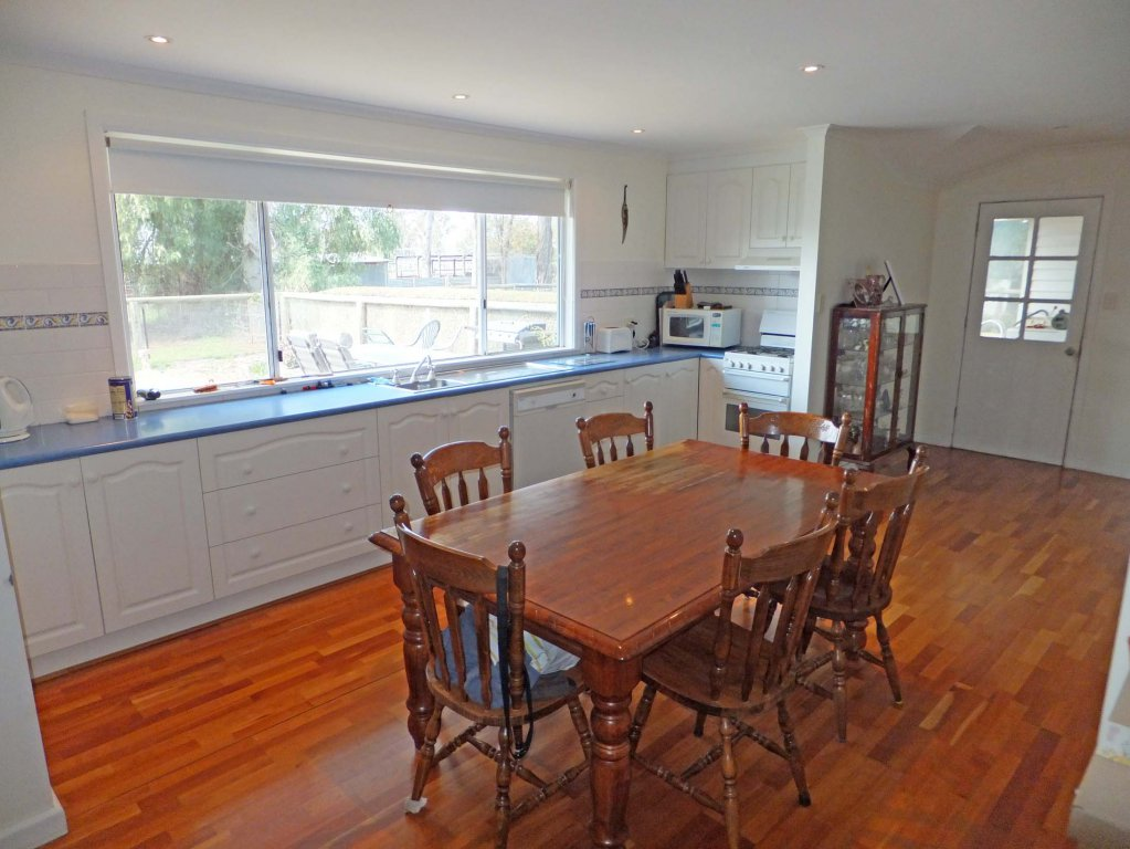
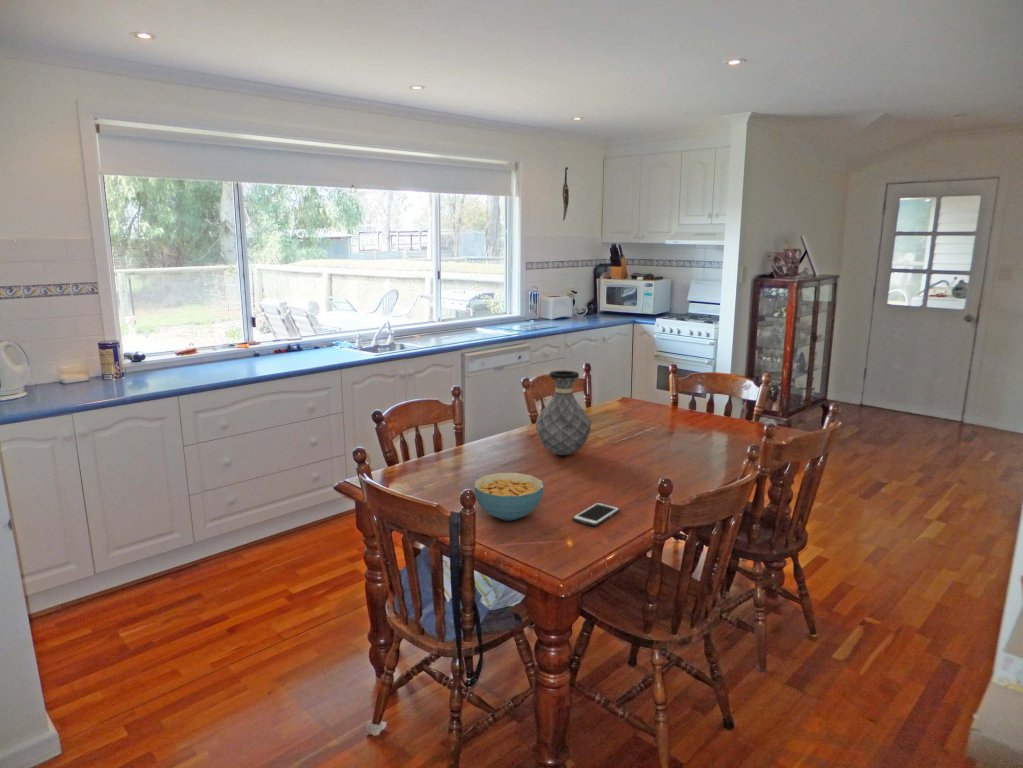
+ cell phone [572,501,621,527]
+ cereal bowl [473,472,545,522]
+ vase [535,369,592,456]
